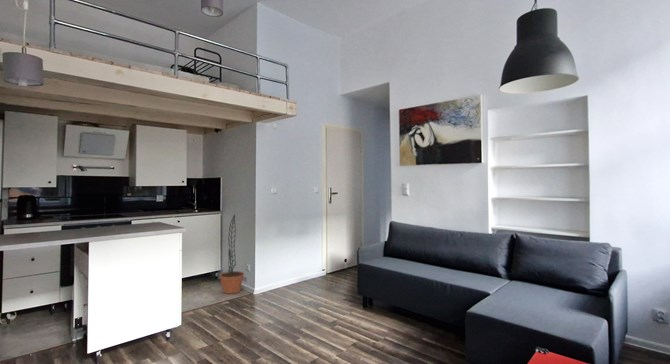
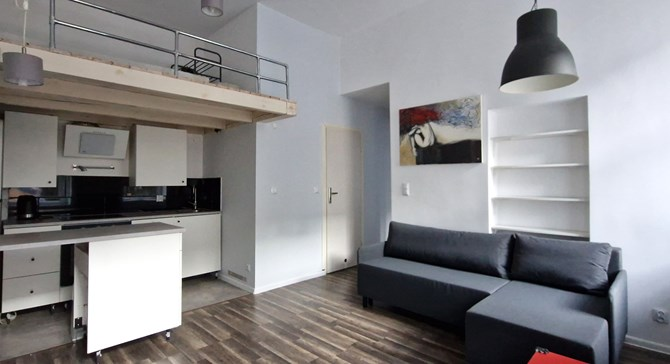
- decorative plant [219,213,245,295]
